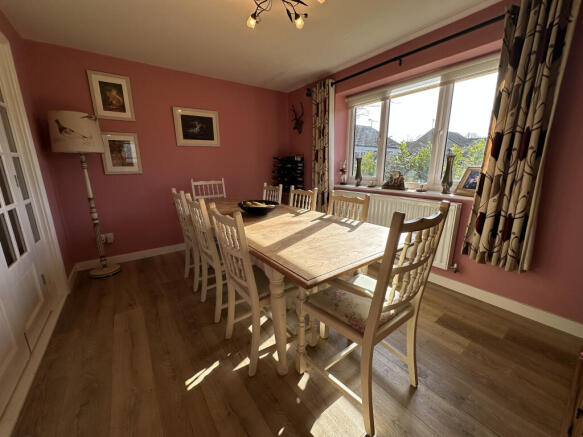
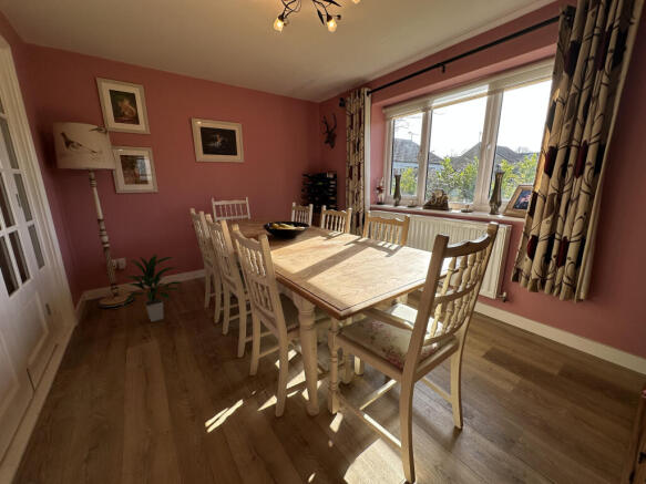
+ indoor plant [121,254,183,323]
